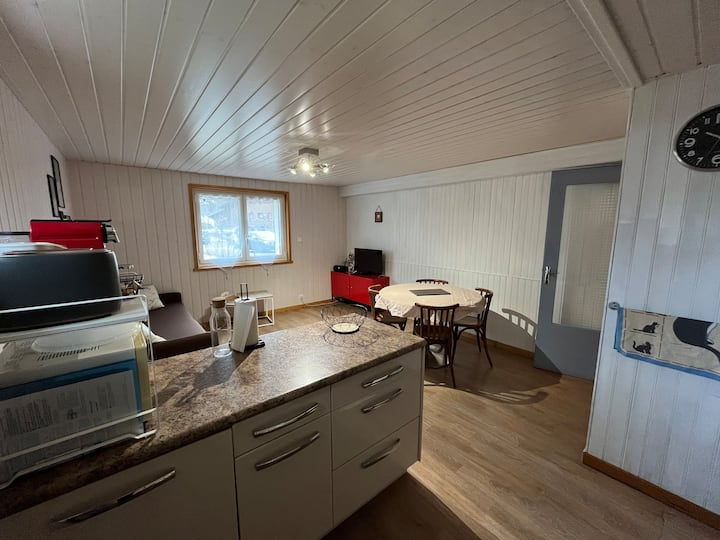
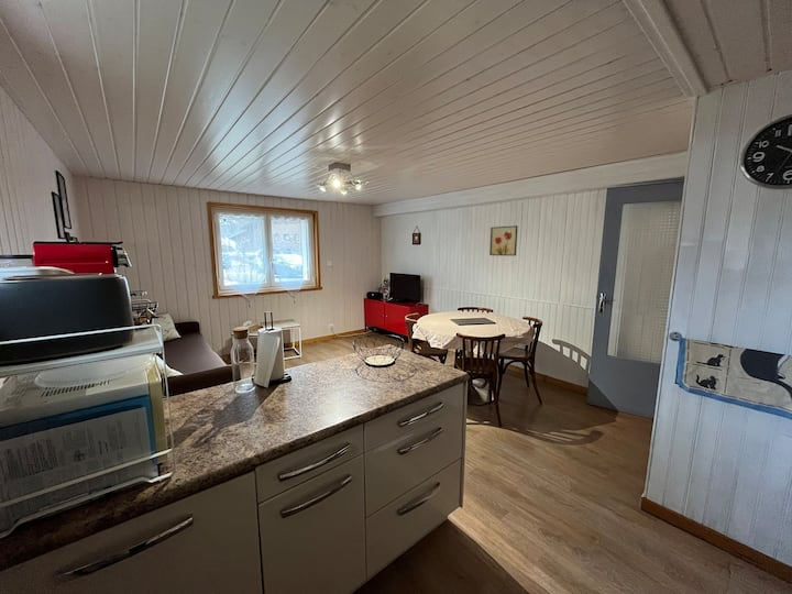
+ wall art [488,224,519,256]
